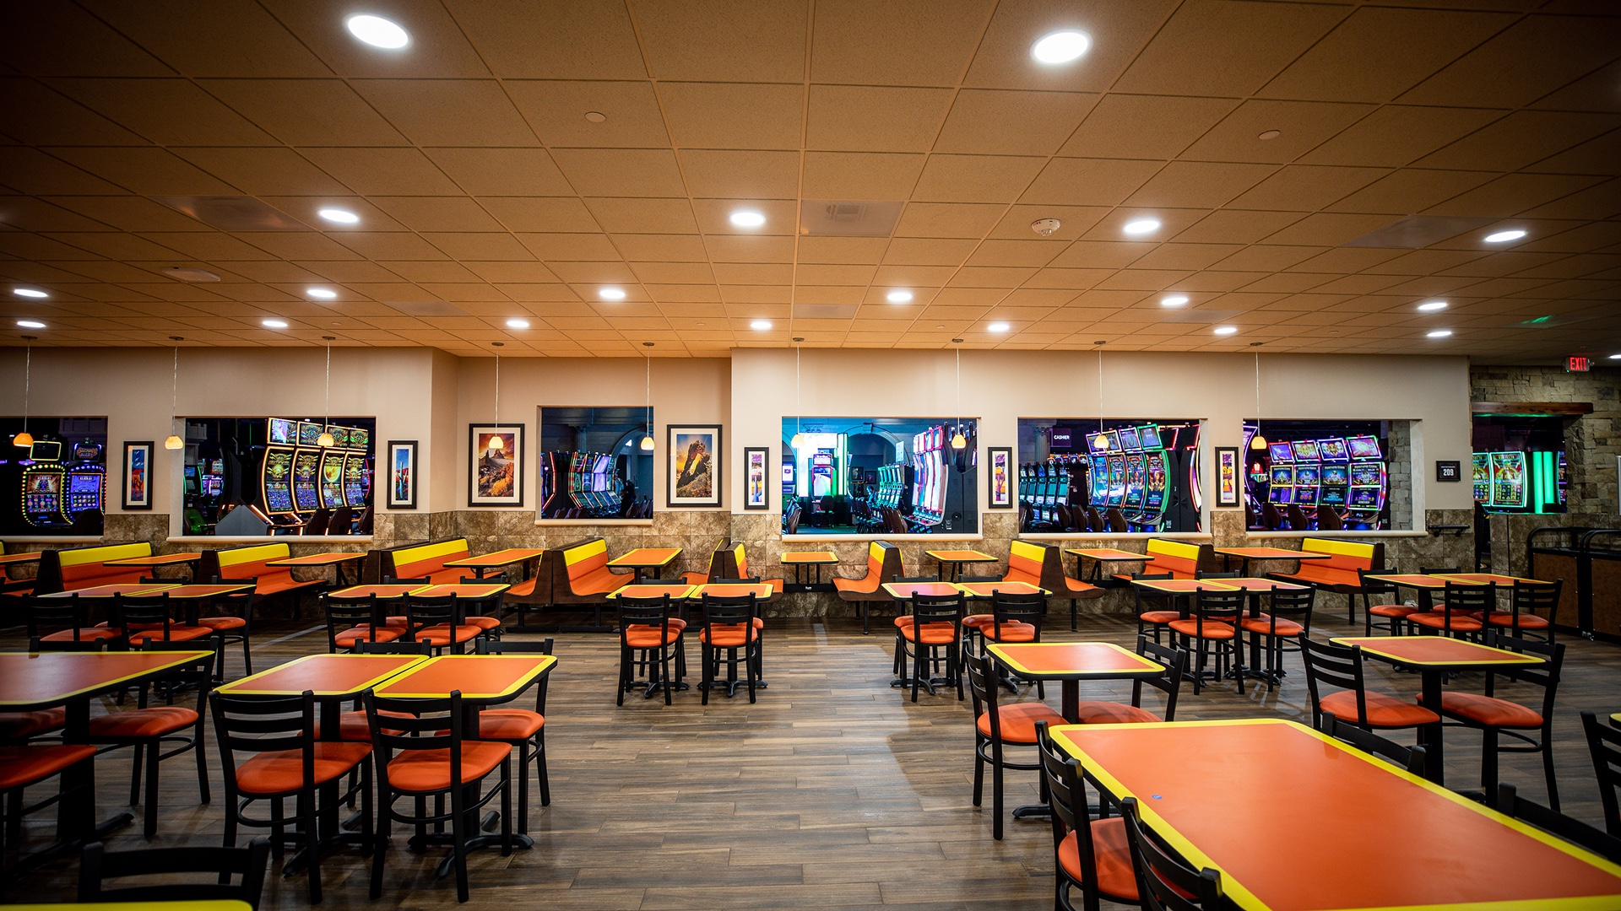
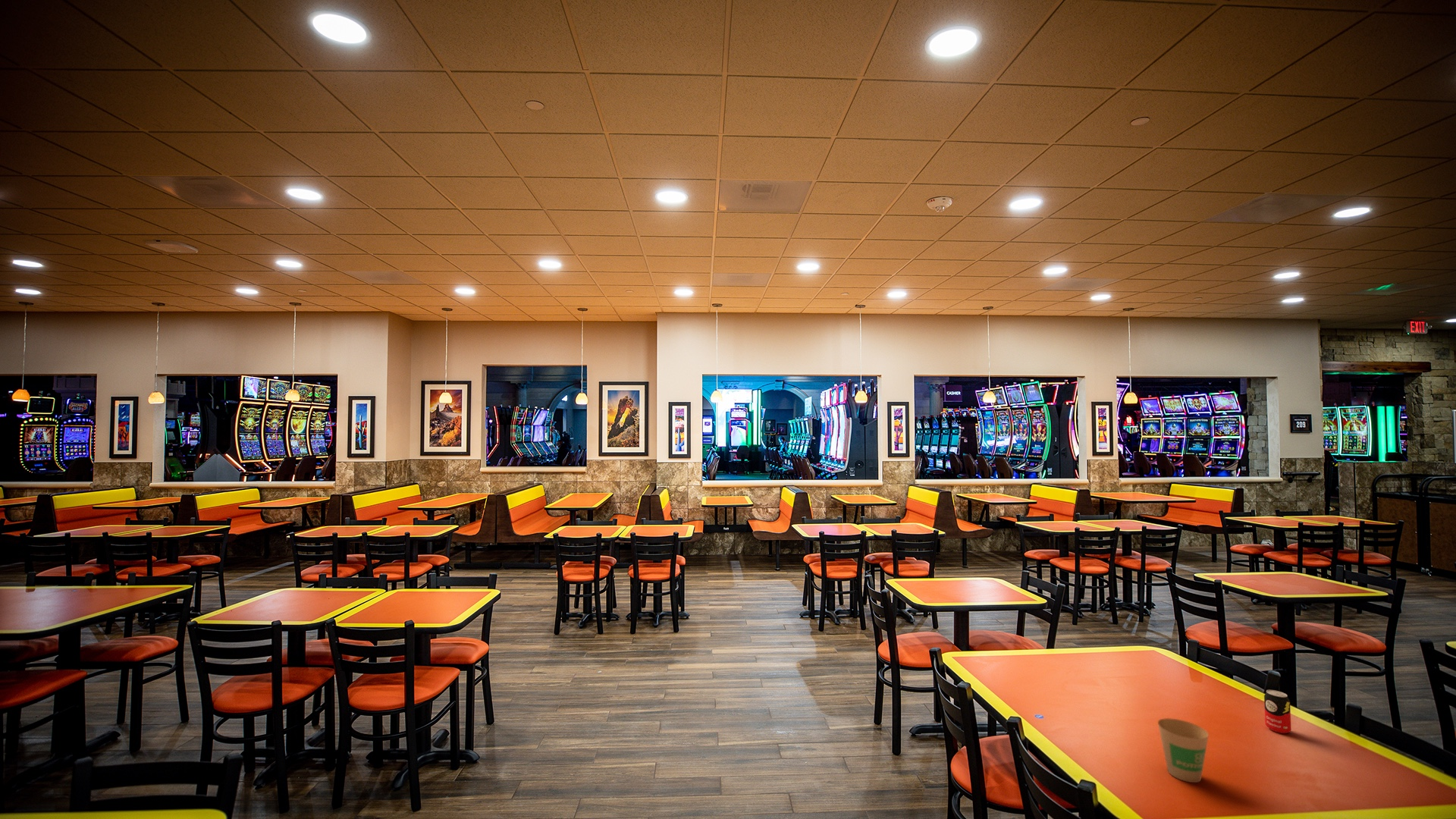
+ beverage can [1263,689,1292,734]
+ paper cup [1157,717,1210,783]
